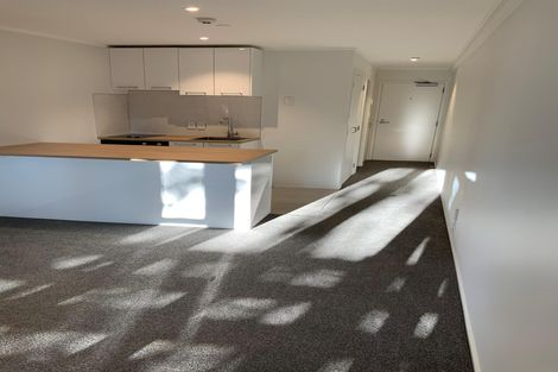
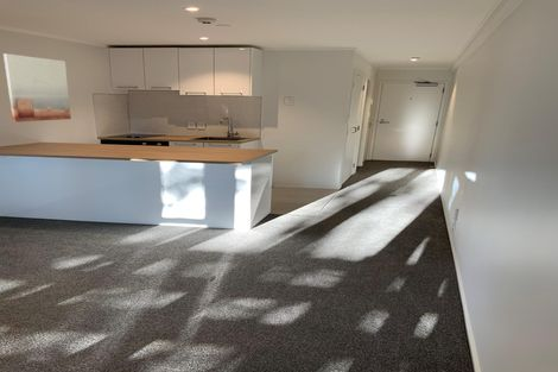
+ wall art [2,52,72,124]
